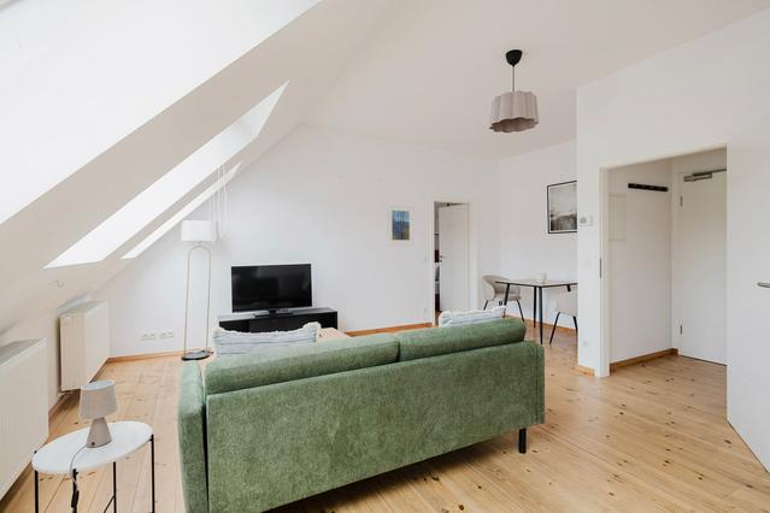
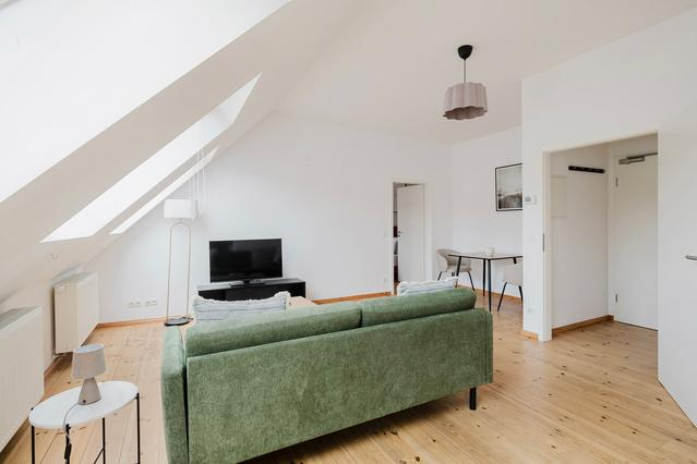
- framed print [386,205,415,246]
